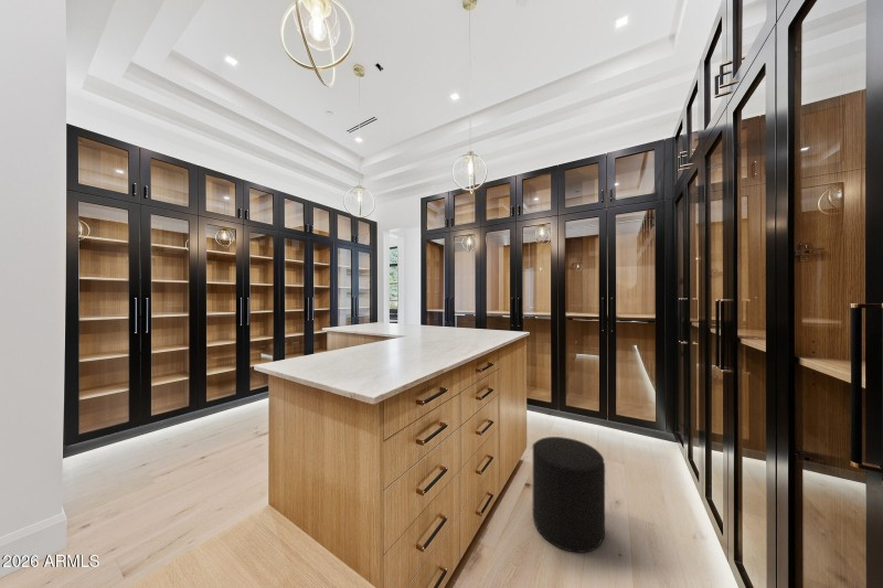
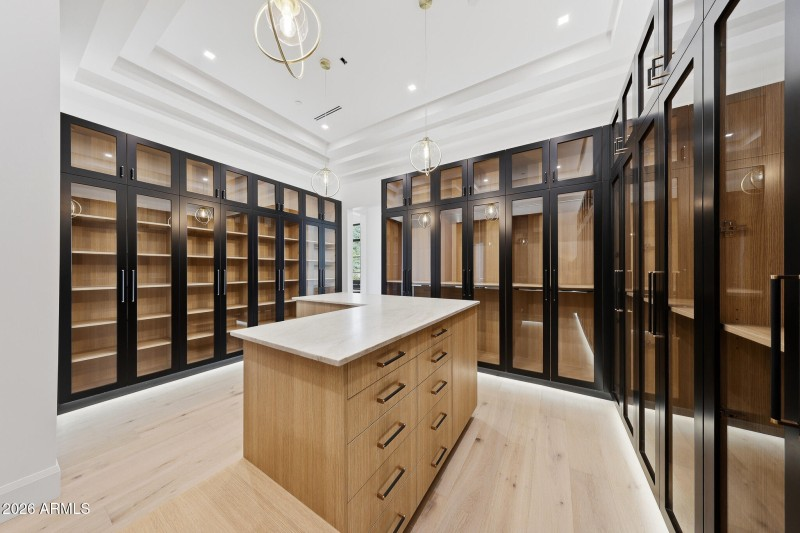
- stool [532,436,606,554]
